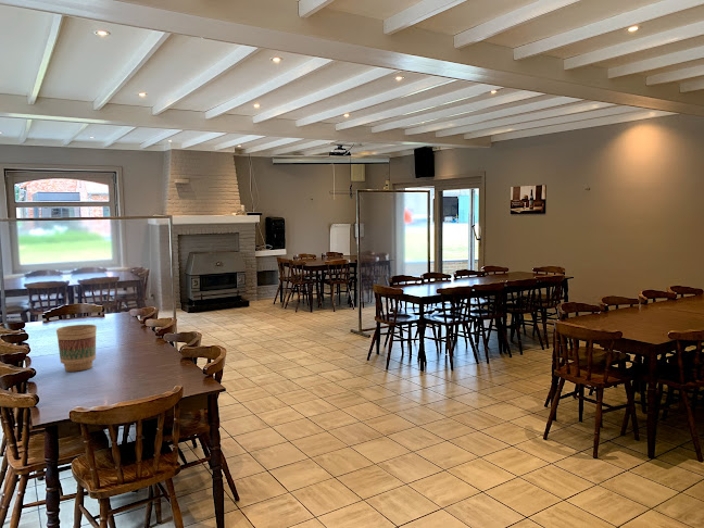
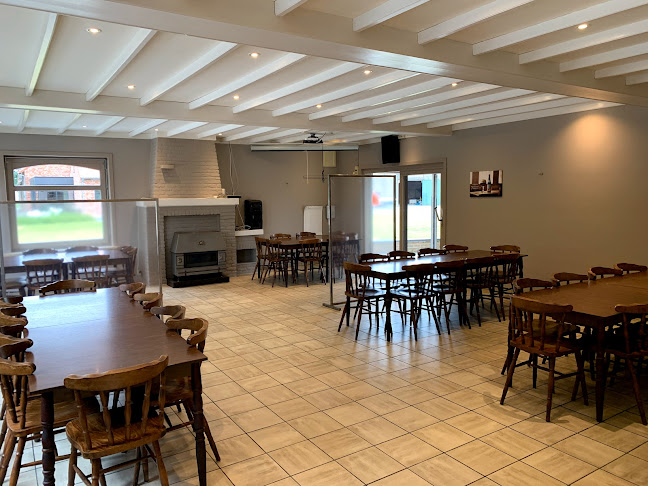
- flower pot [55,324,98,373]
